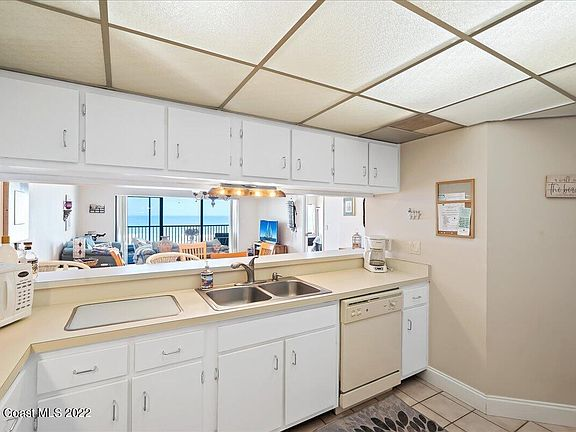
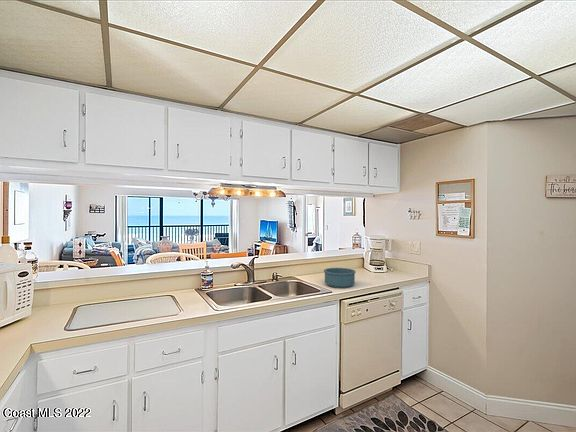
+ mixing bowl [323,267,357,289]
